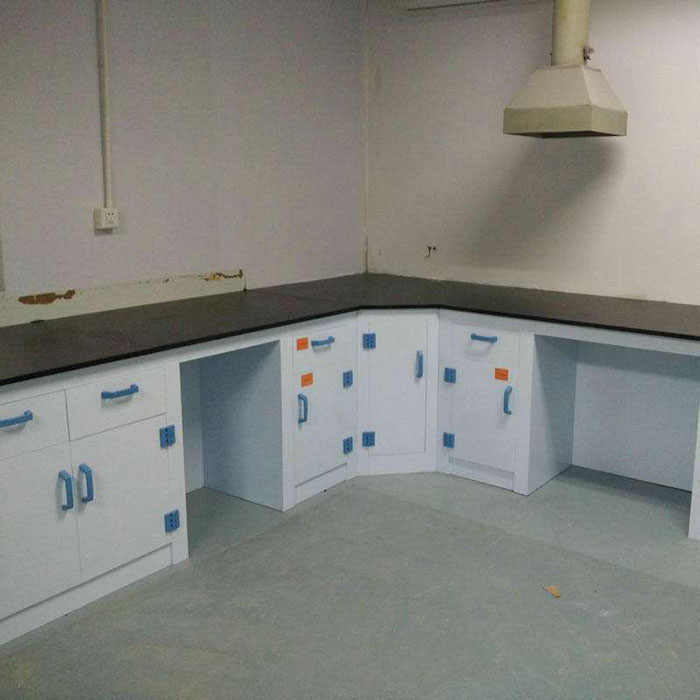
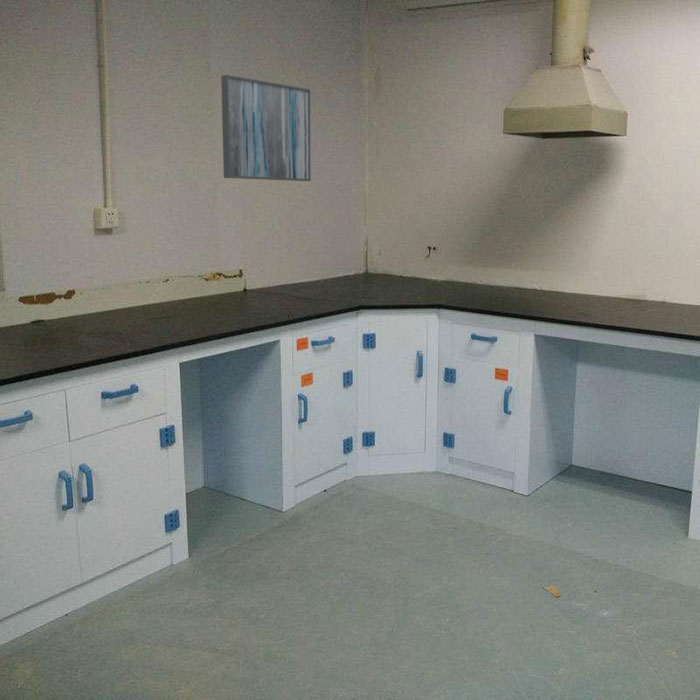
+ wall art [220,74,312,182]
